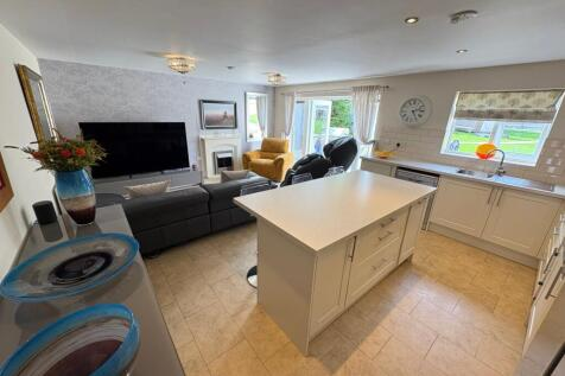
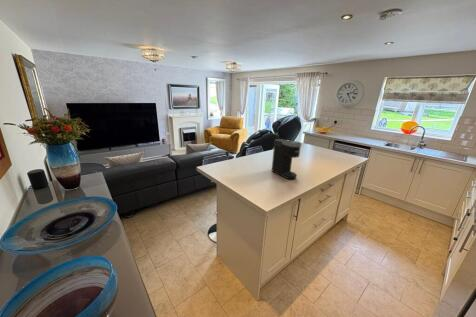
+ coffee maker [271,138,303,180]
